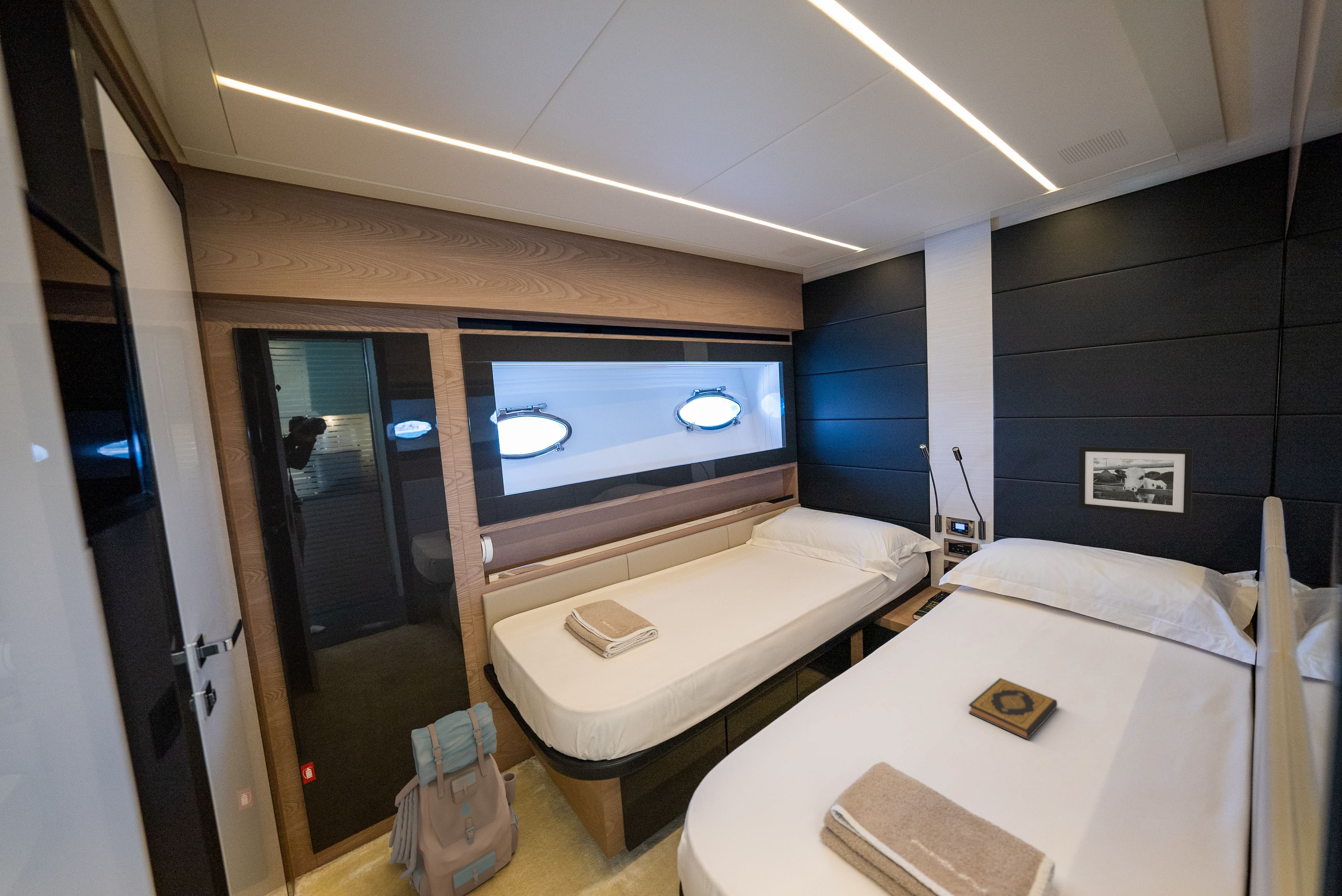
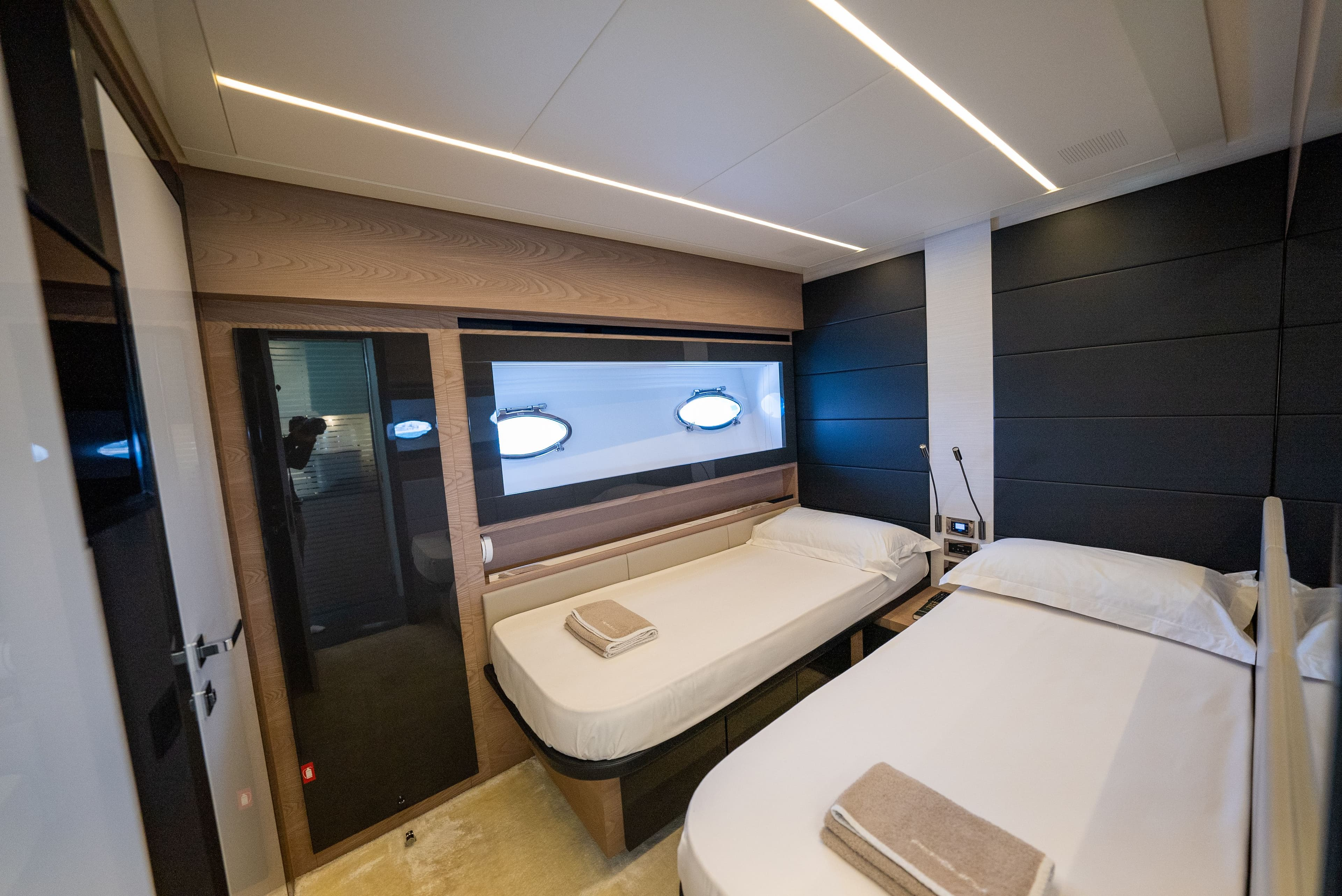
- picture frame [1078,446,1193,519]
- hardback book [968,678,1058,740]
- backpack [388,701,519,896]
